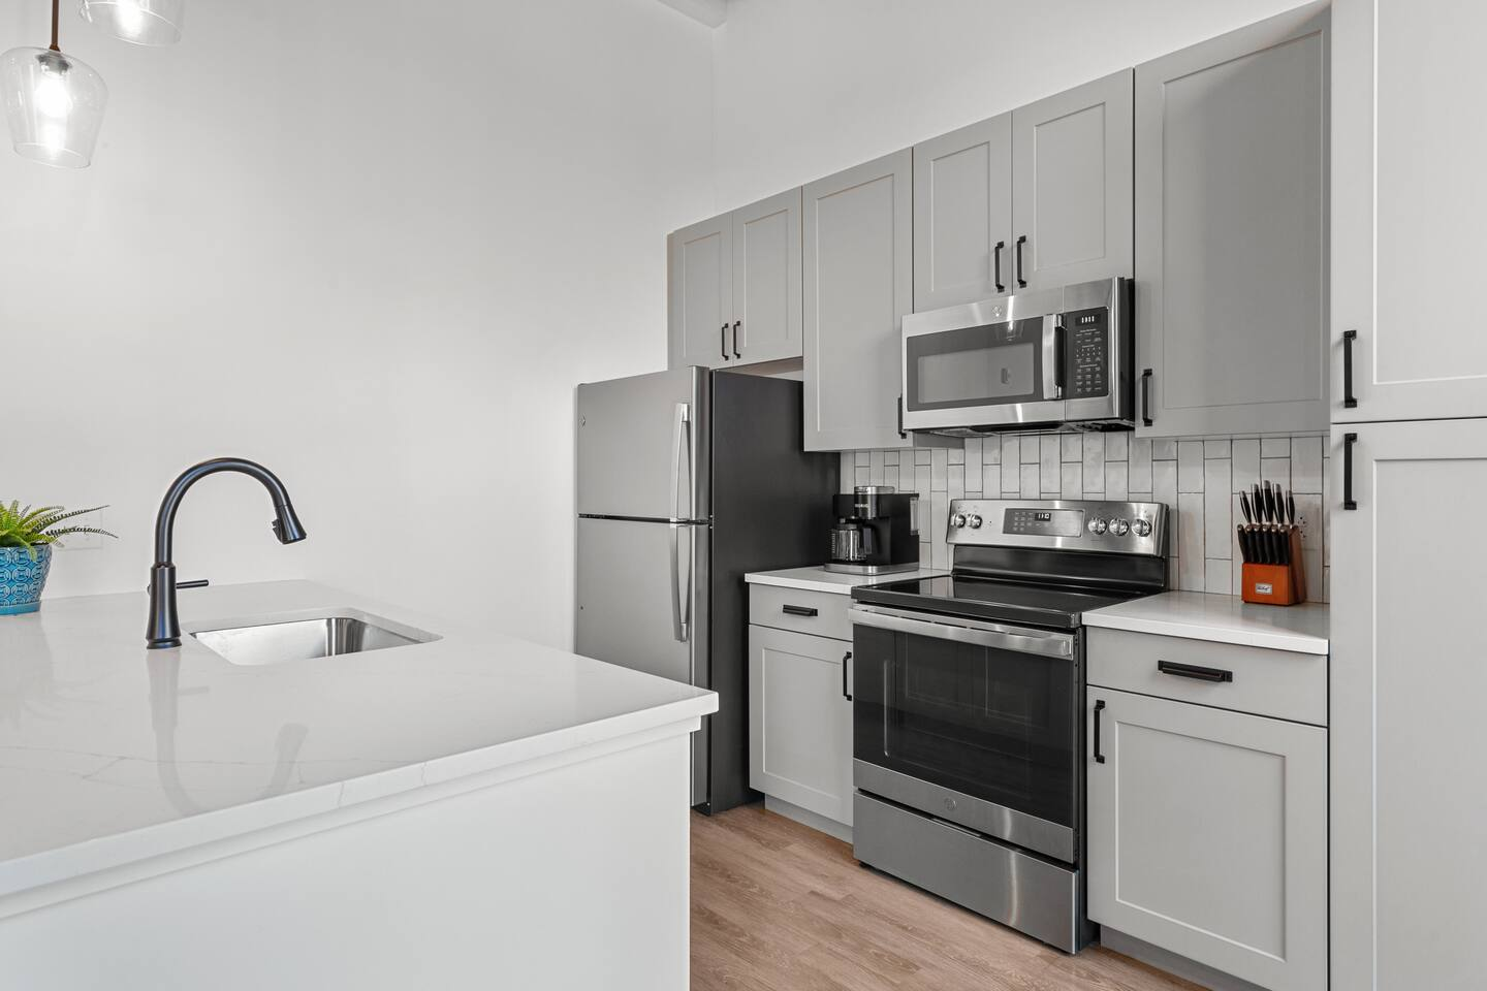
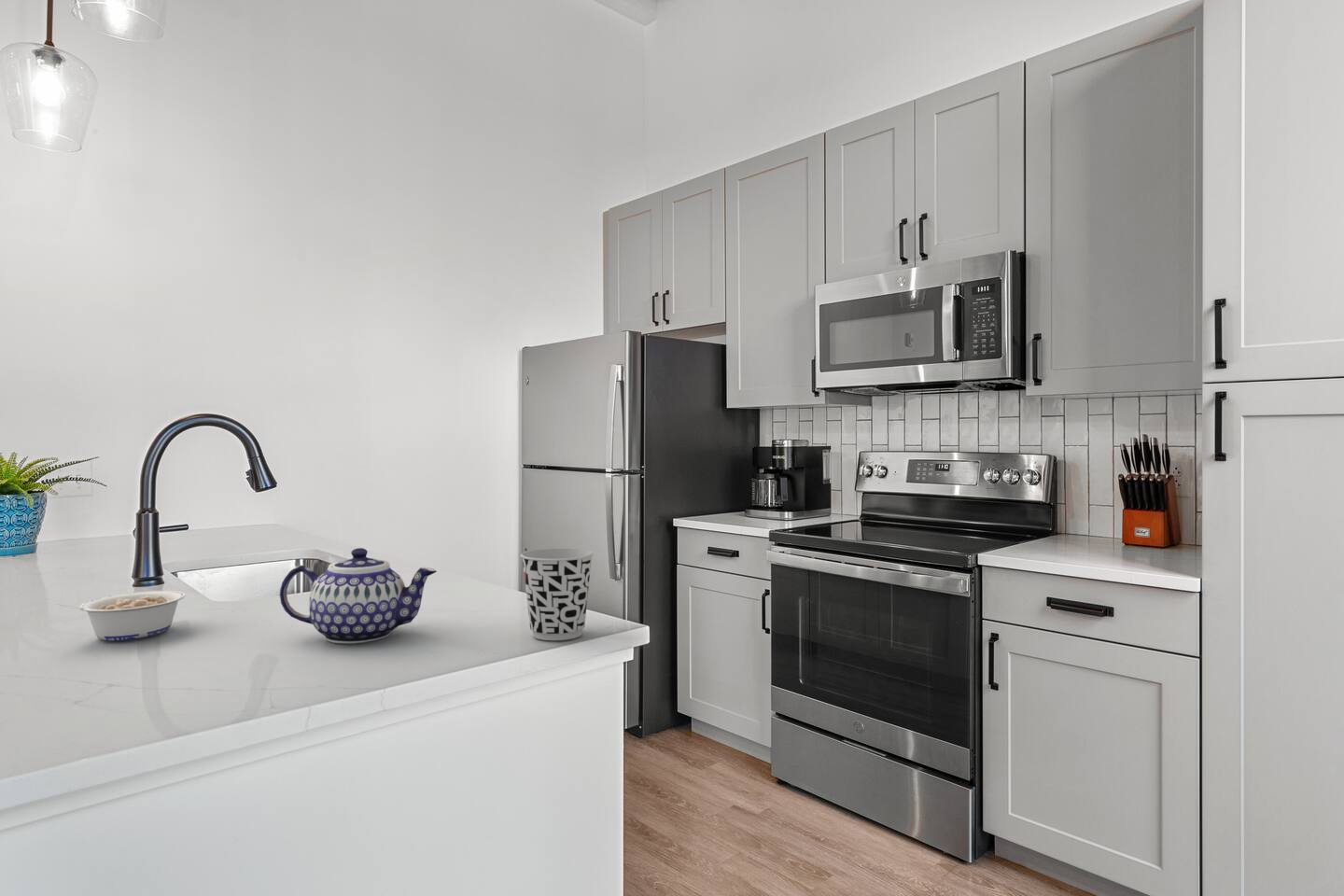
+ cup [520,548,595,641]
+ teapot [279,547,438,645]
+ legume [56,590,186,641]
